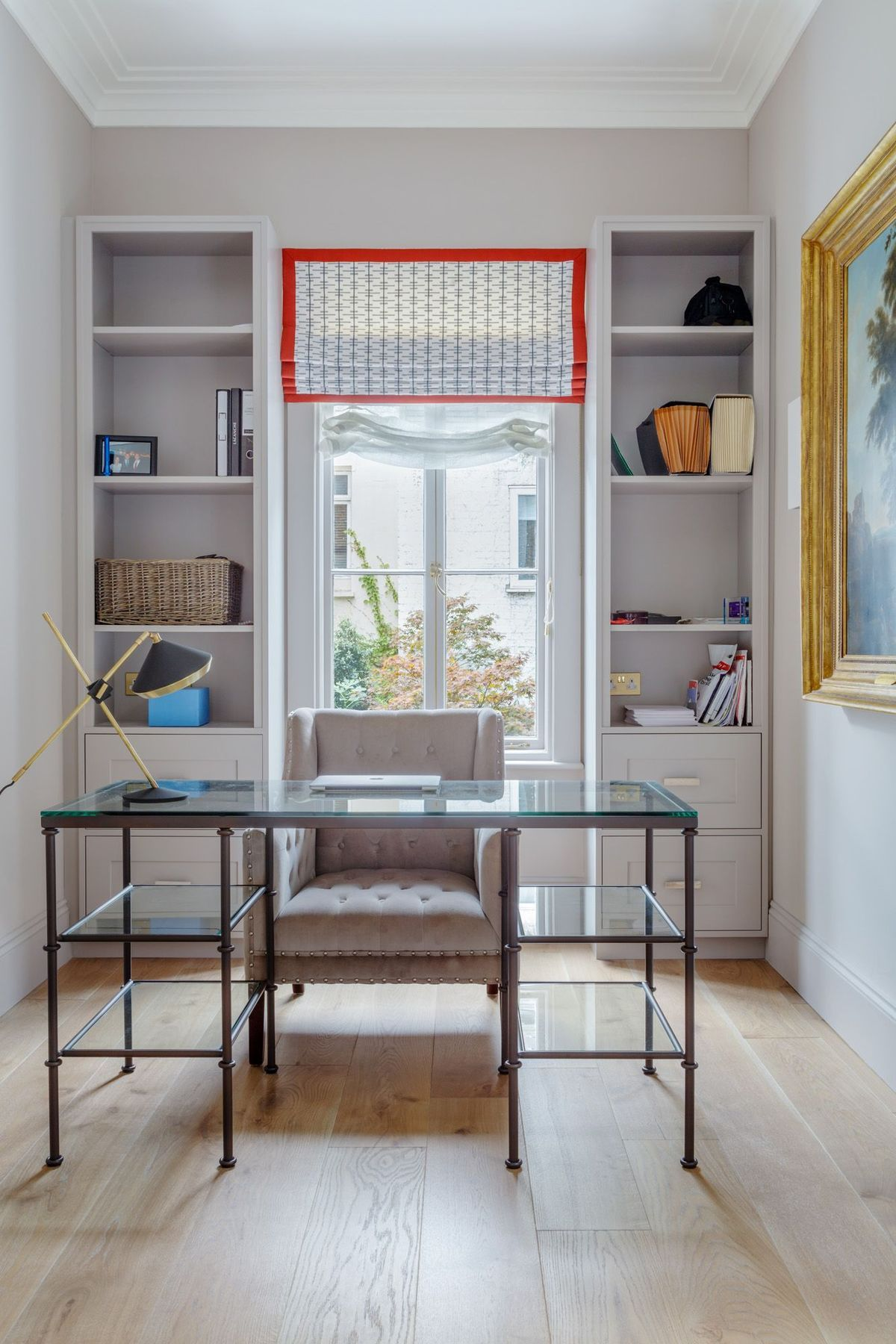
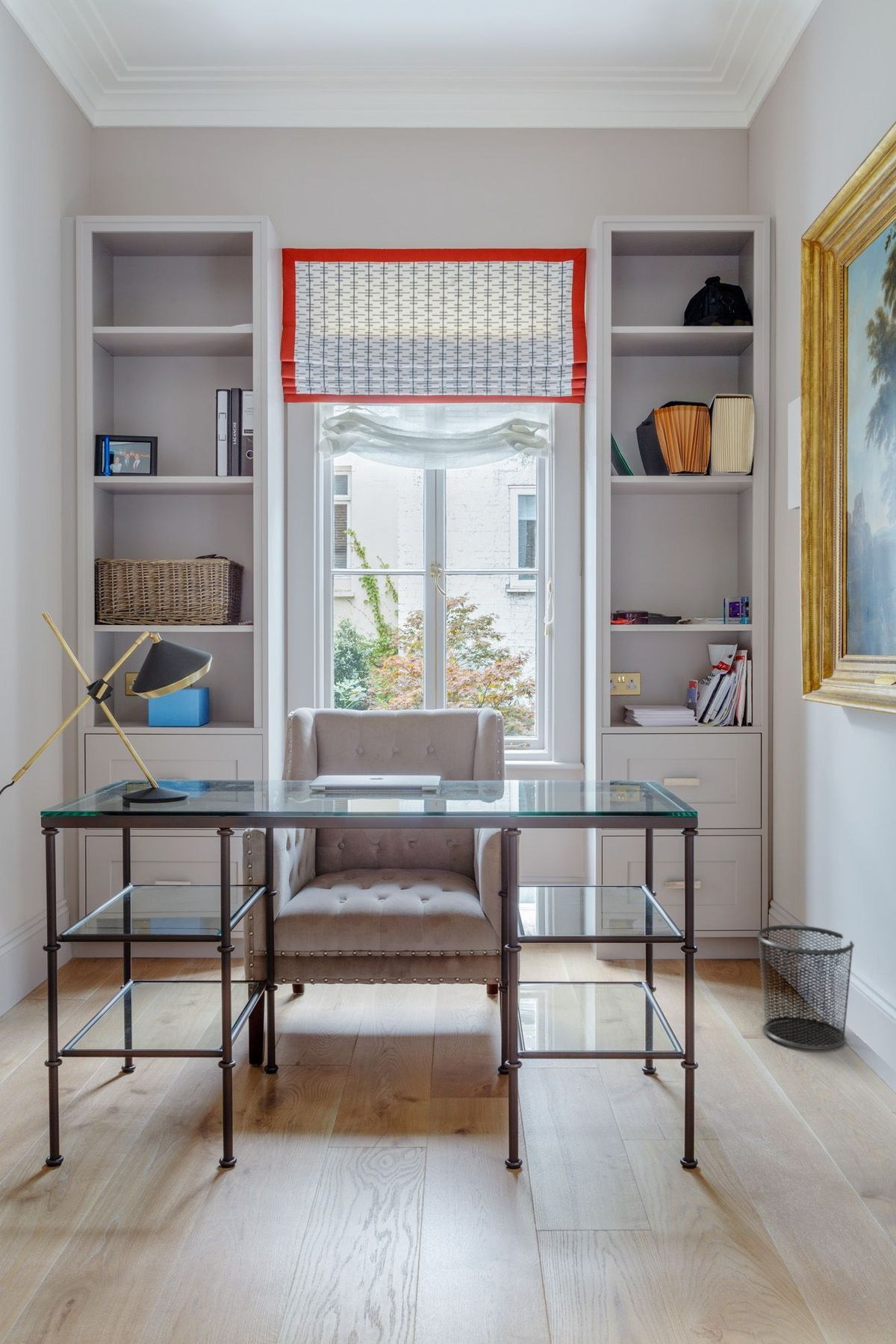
+ waste bin [756,924,855,1051]
